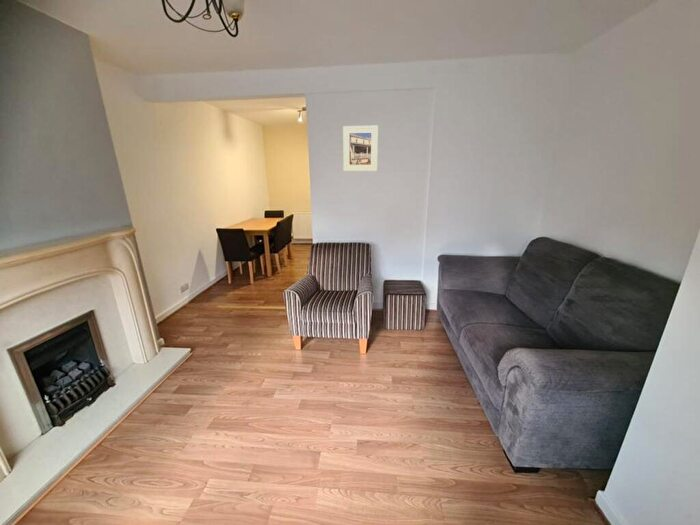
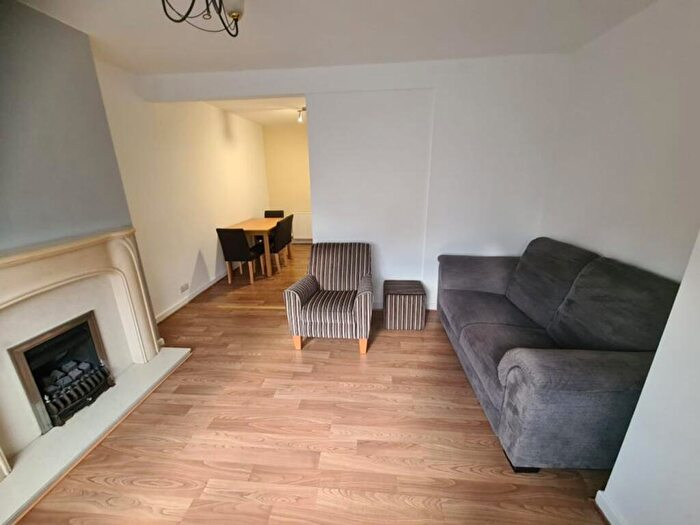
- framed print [342,125,379,172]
